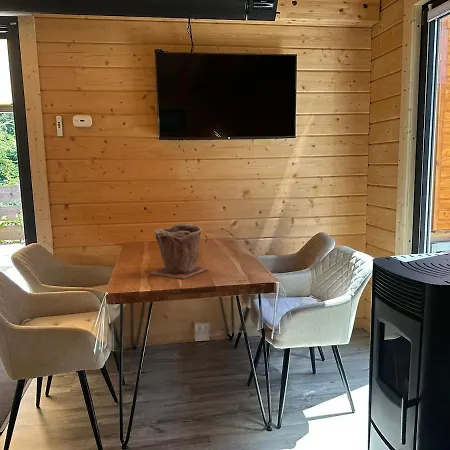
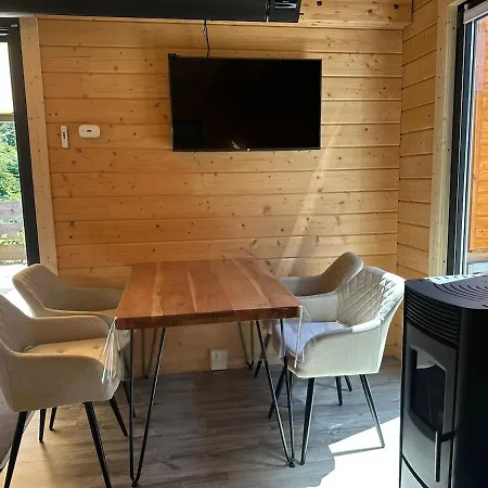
- plant pot [149,223,209,280]
